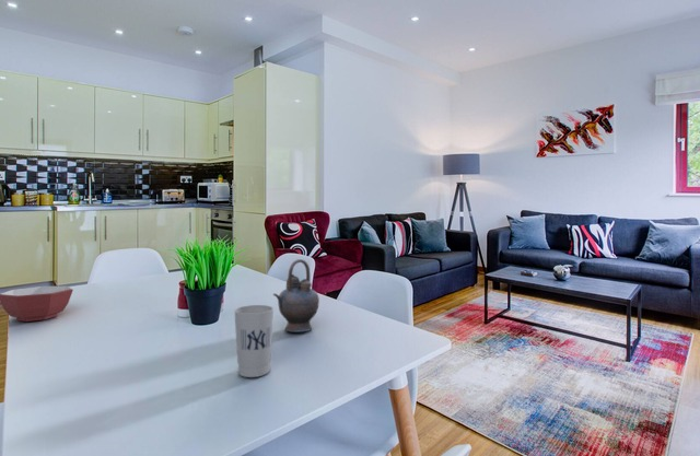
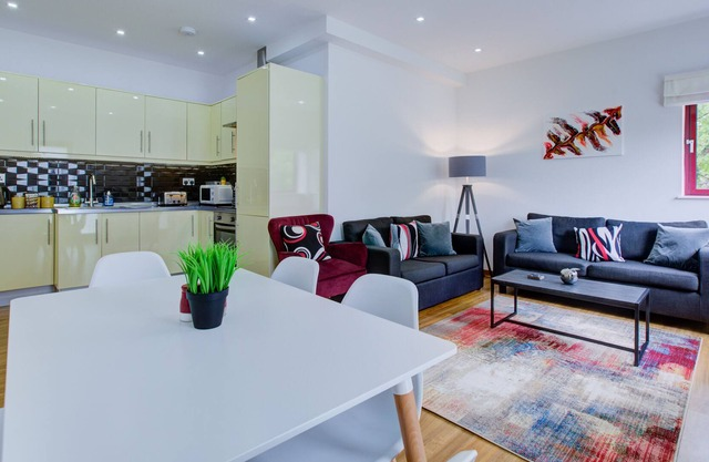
- bowl [0,285,74,323]
- teapot [272,258,320,334]
- cup [233,304,275,378]
